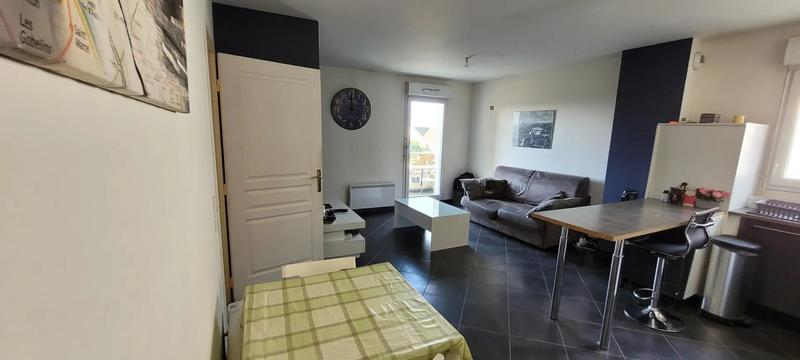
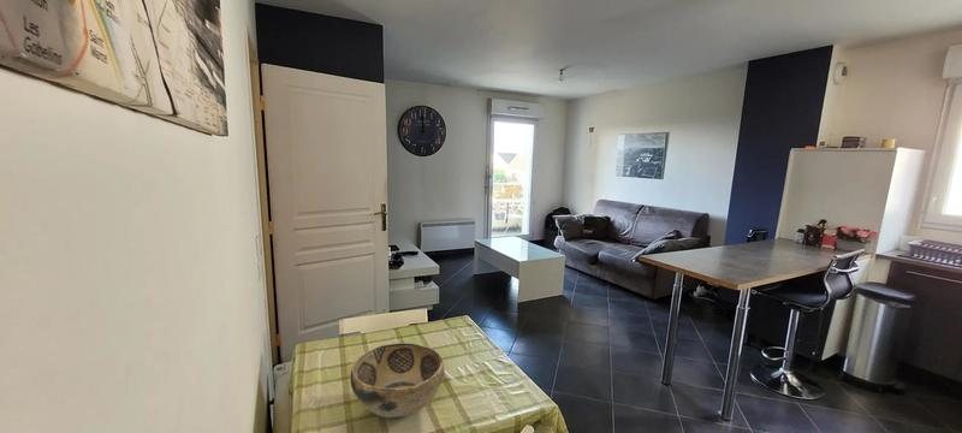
+ decorative bowl [350,342,445,419]
